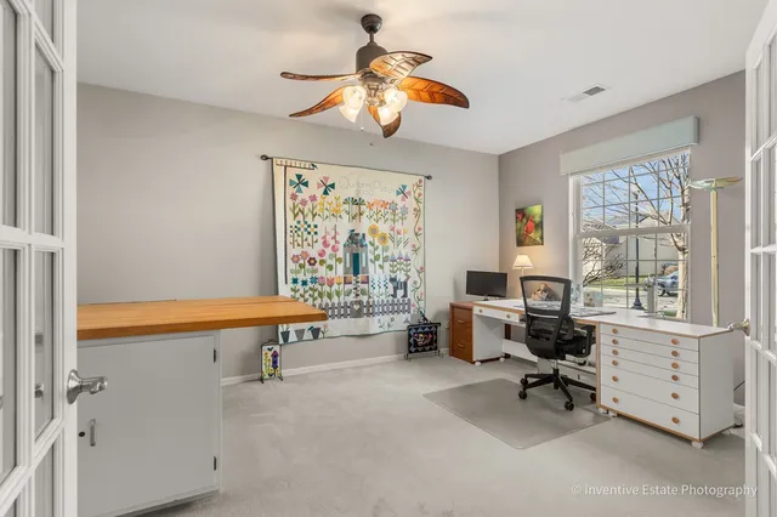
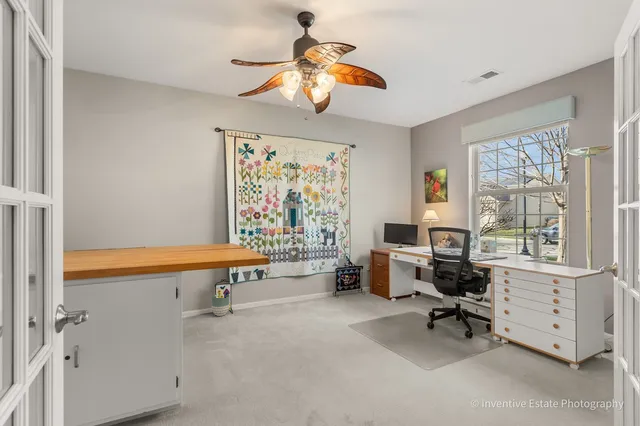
+ planter [210,293,231,317]
